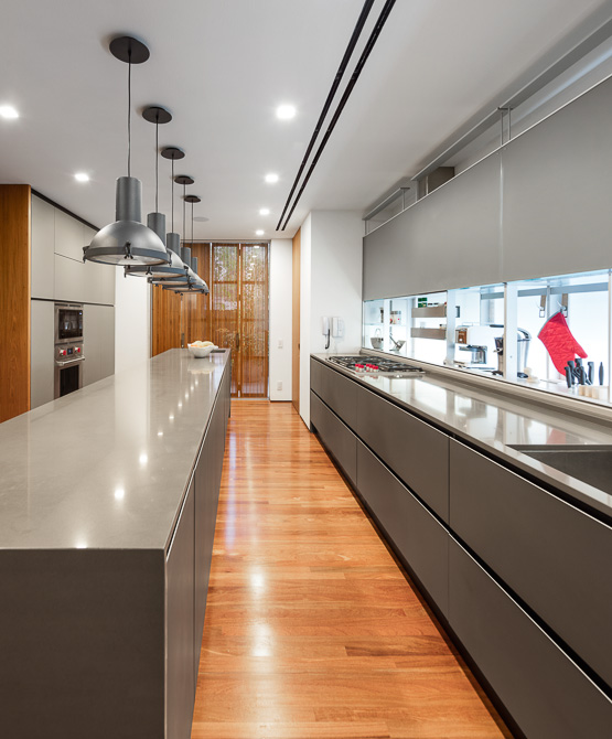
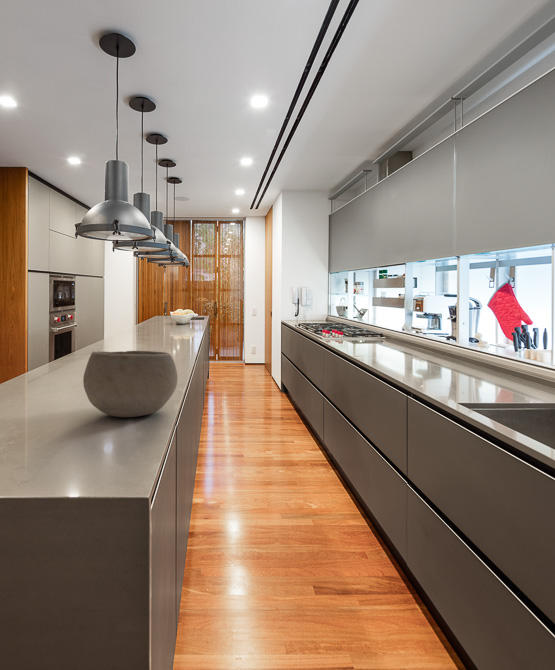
+ bowl [82,350,178,418]
